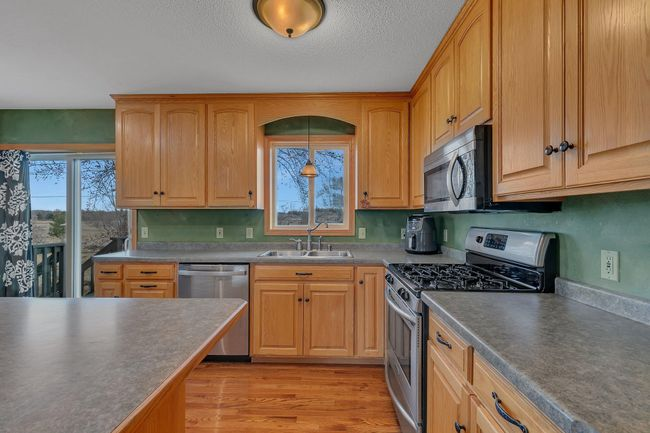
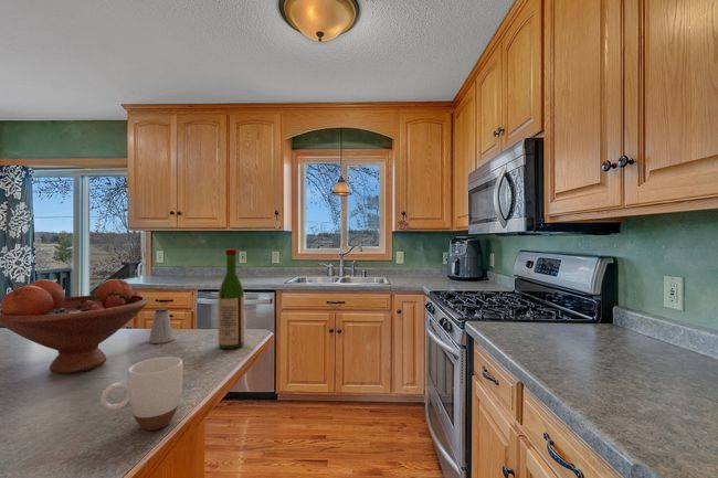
+ fruit bowl [0,278,149,375]
+ mug [99,355,183,432]
+ saltshaker [148,307,176,344]
+ wine bottle [217,248,245,350]
